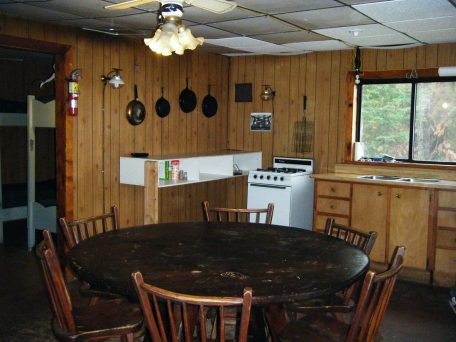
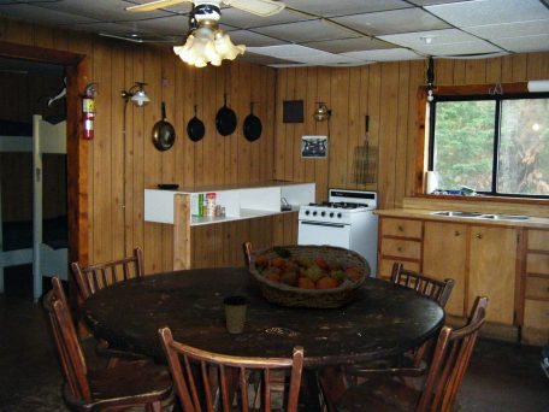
+ coffee cup [222,294,250,335]
+ fruit basket [248,243,372,310]
